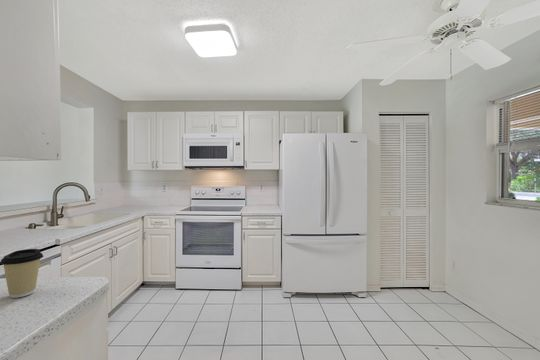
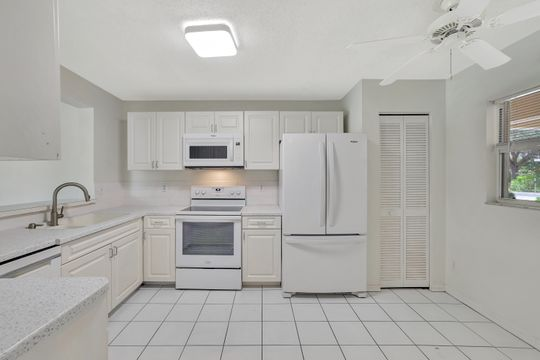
- coffee cup [0,248,44,299]
